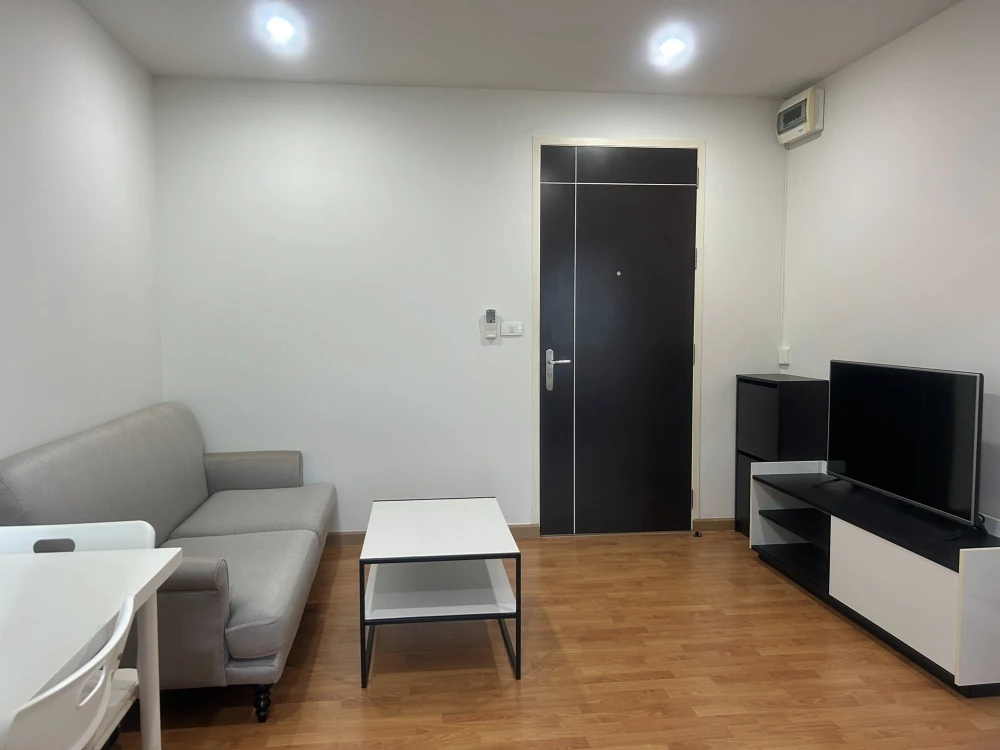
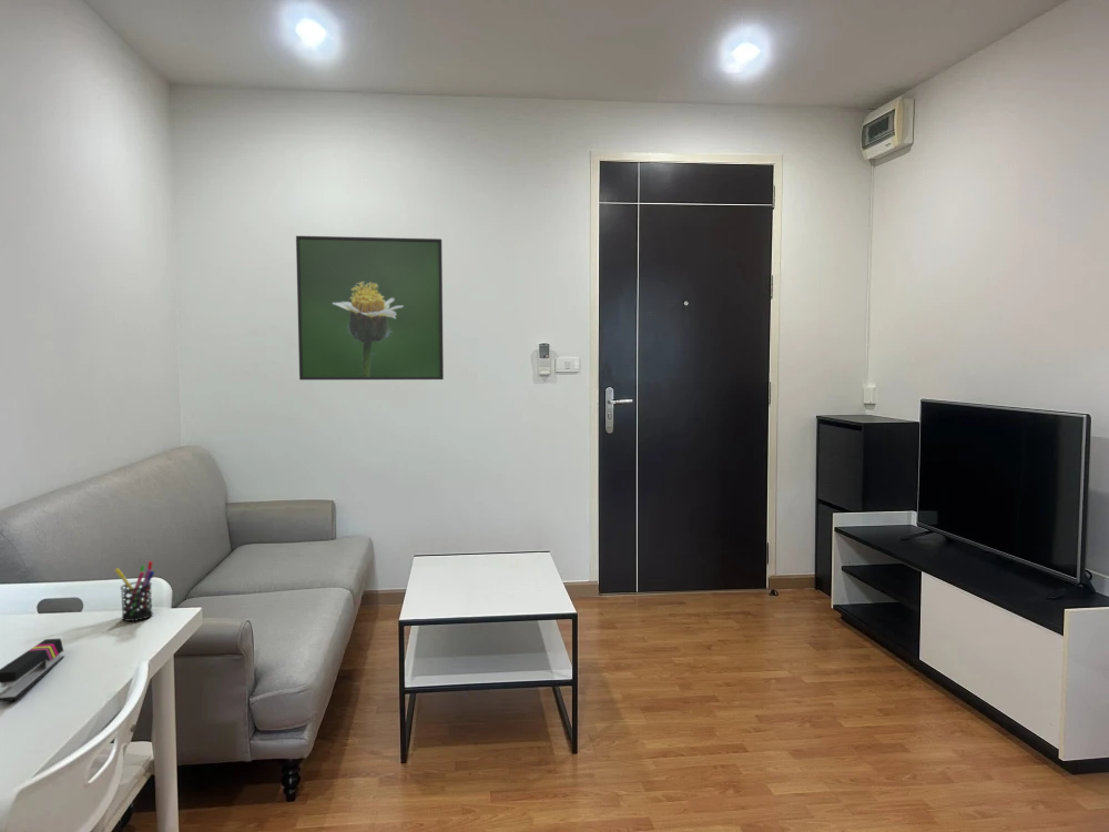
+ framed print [295,235,445,381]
+ stapler [0,638,65,703]
+ pen holder [114,560,155,622]
